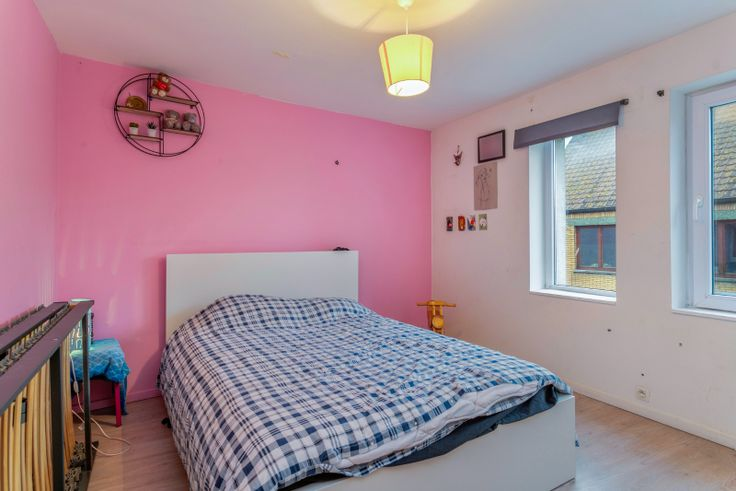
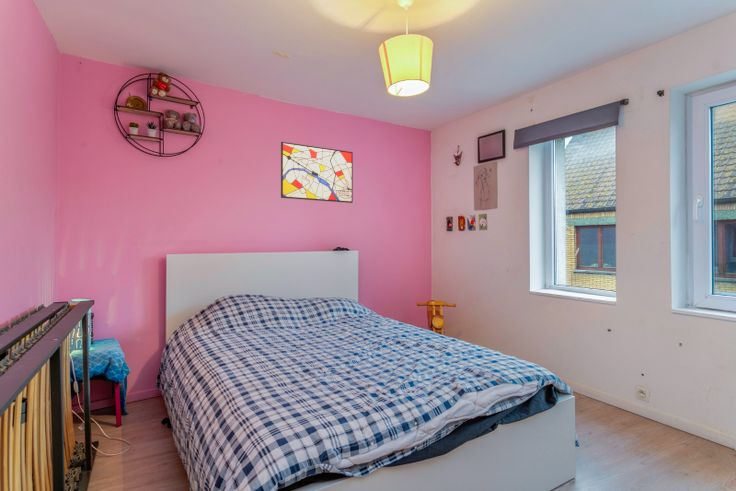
+ wall art [280,141,354,204]
